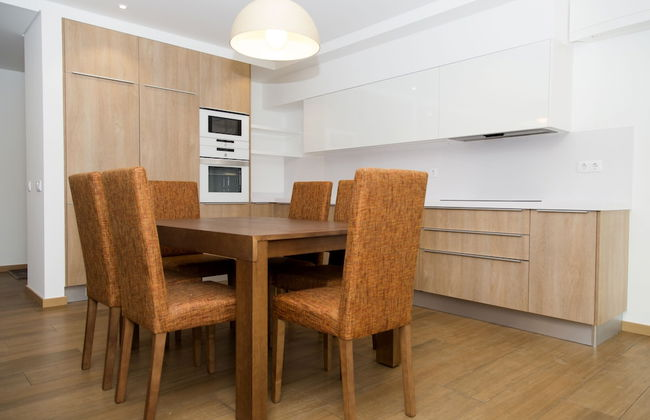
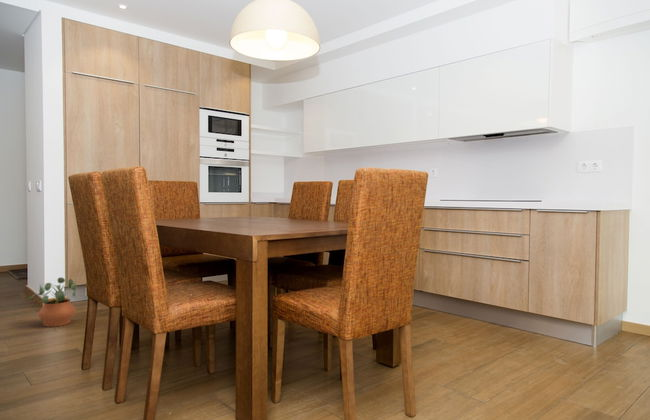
+ potted plant [26,277,77,328]
